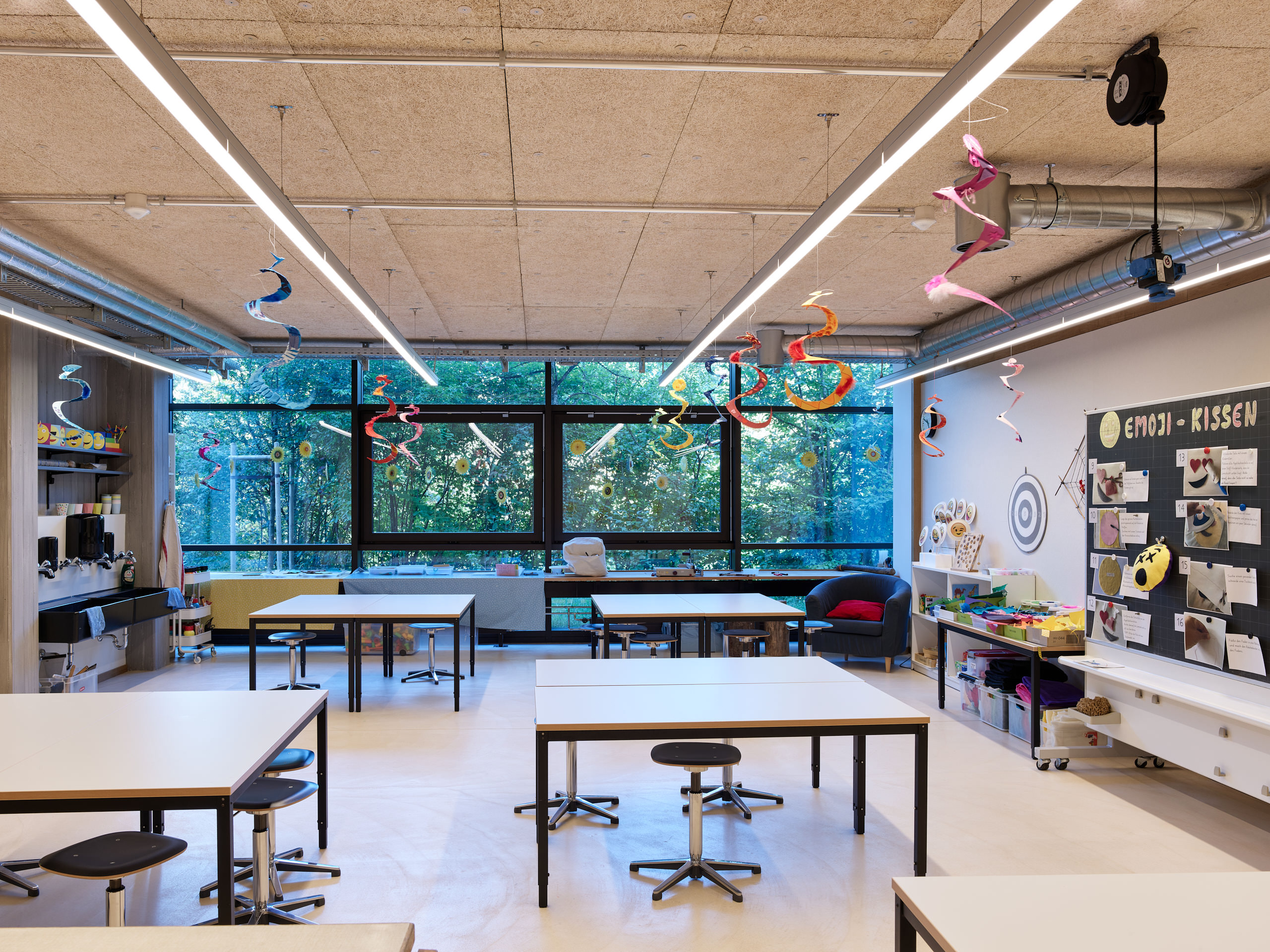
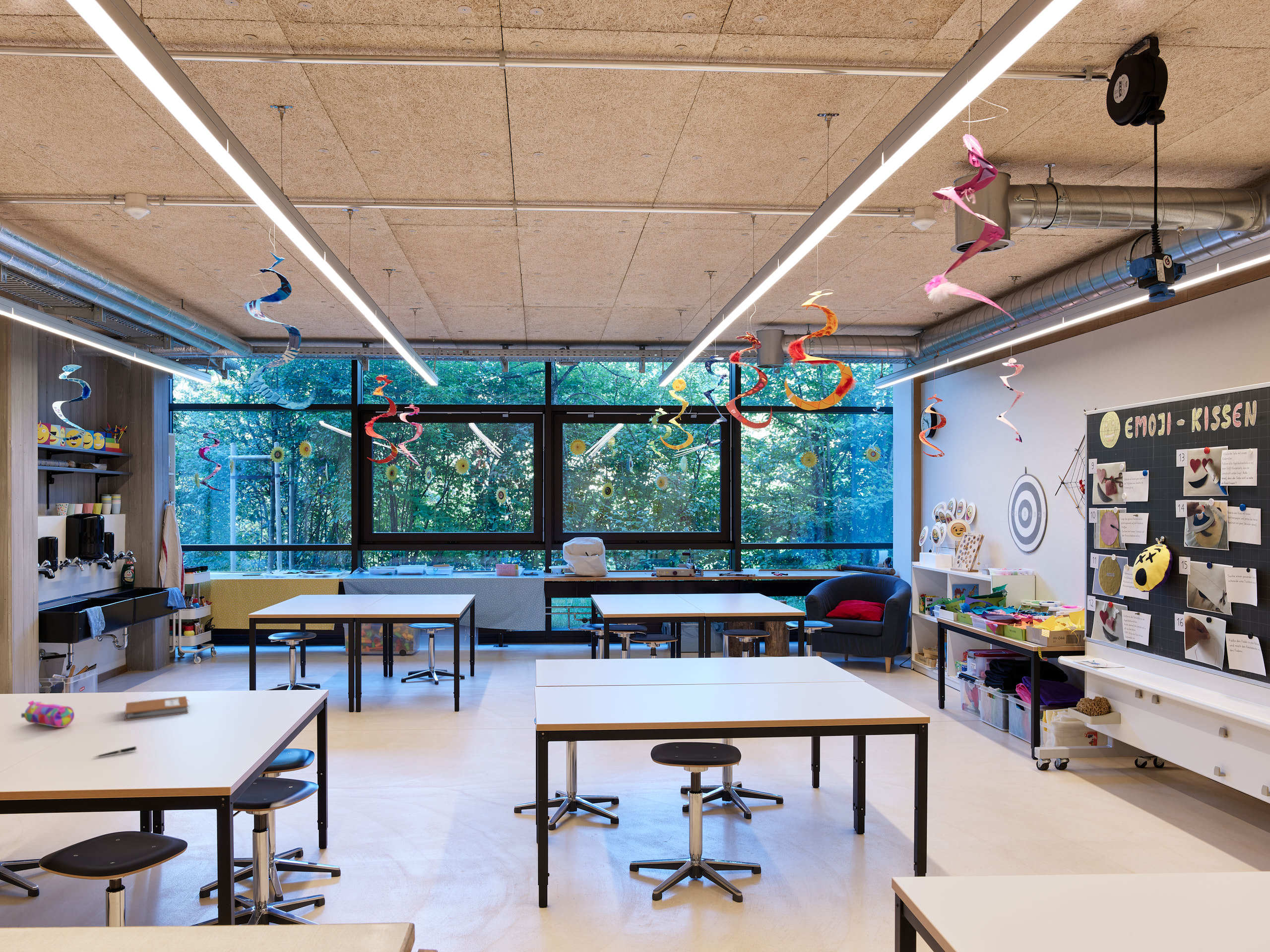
+ pencil case [21,700,75,728]
+ notebook [125,696,190,721]
+ pen [92,746,137,758]
